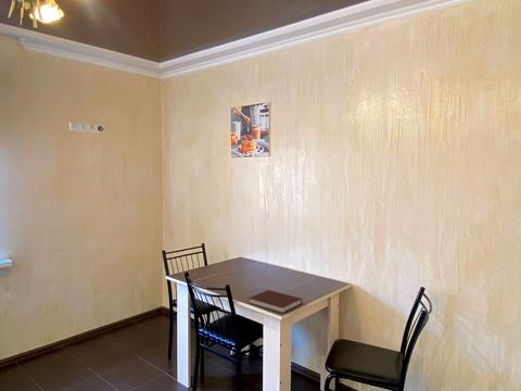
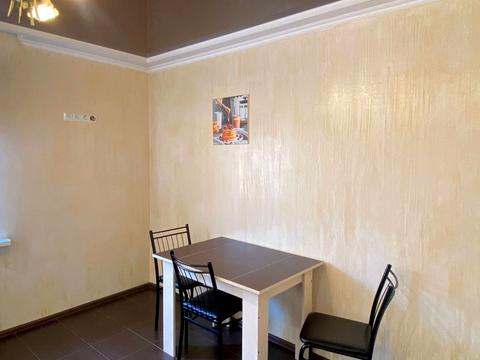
- notebook [247,289,303,314]
